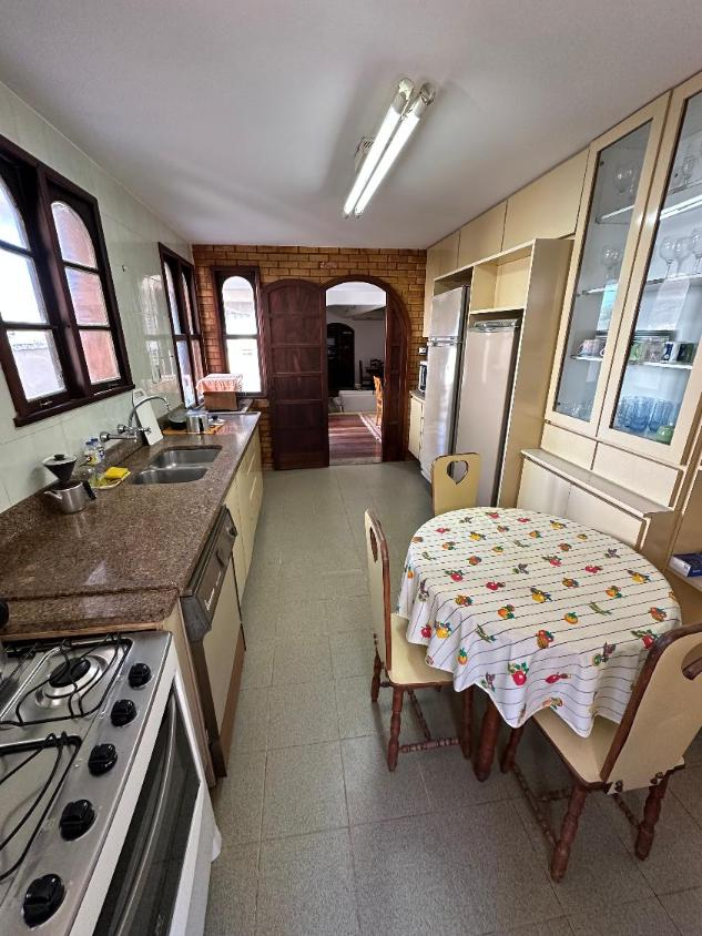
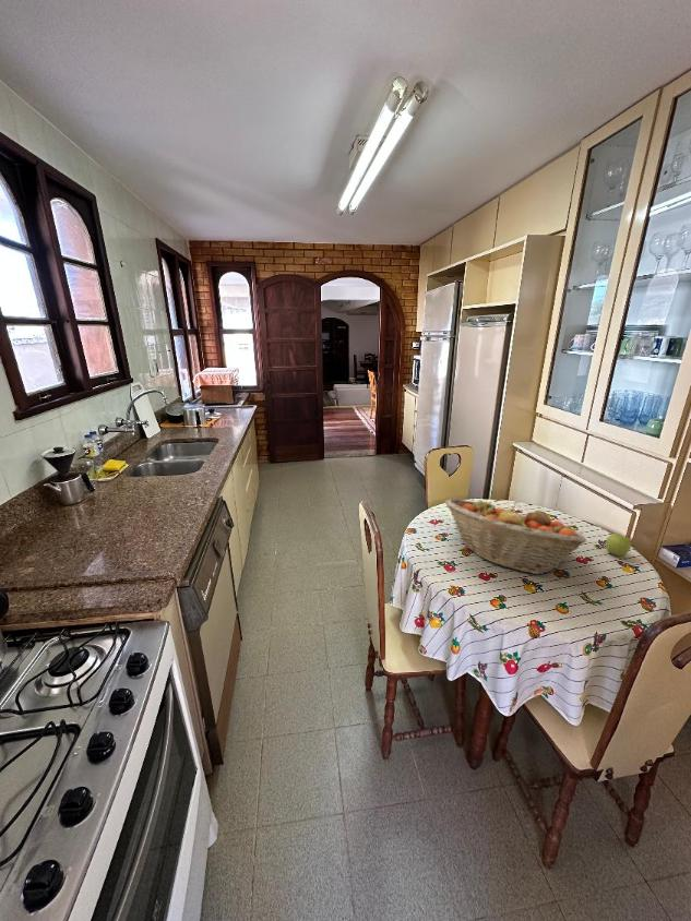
+ apple [605,533,632,558]
+ fruit basket [444,498,587,575]
